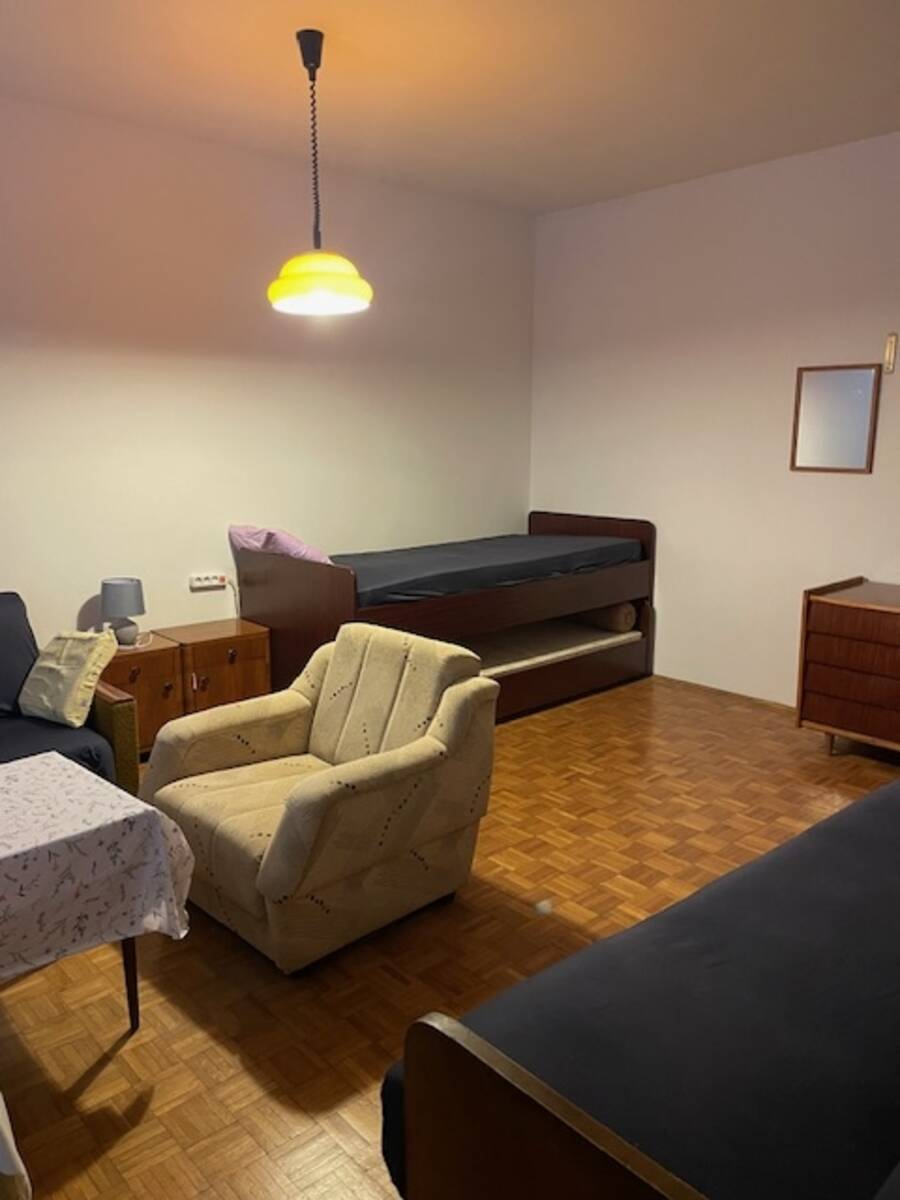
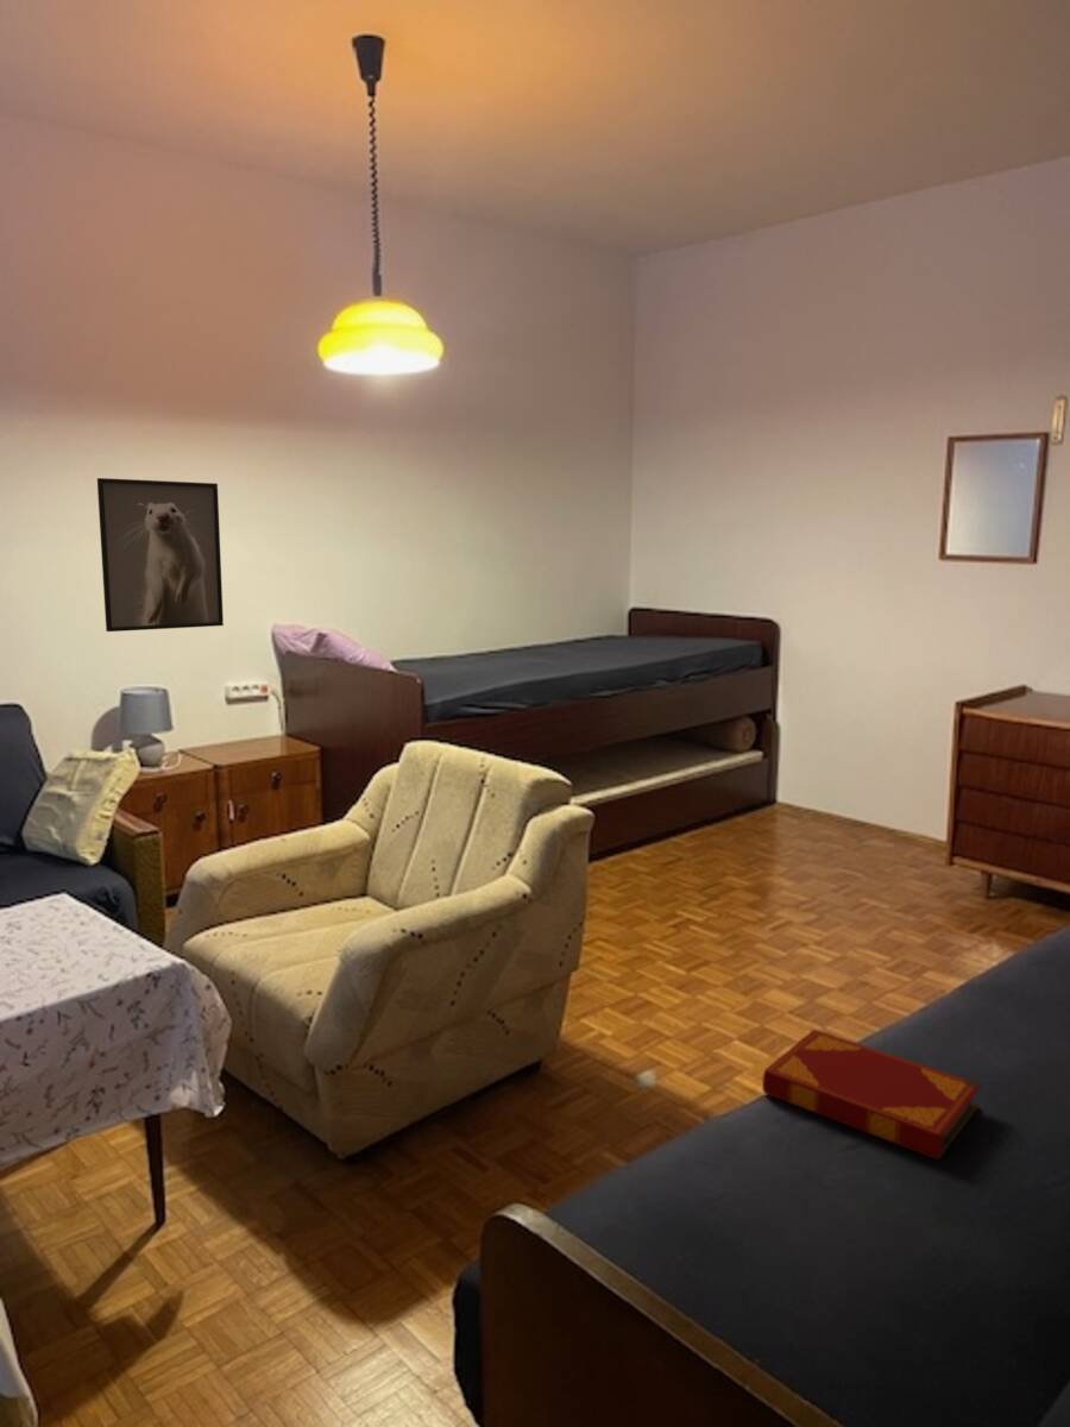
+ hardback book [761,1029,982,1162]
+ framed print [96,477,225,633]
